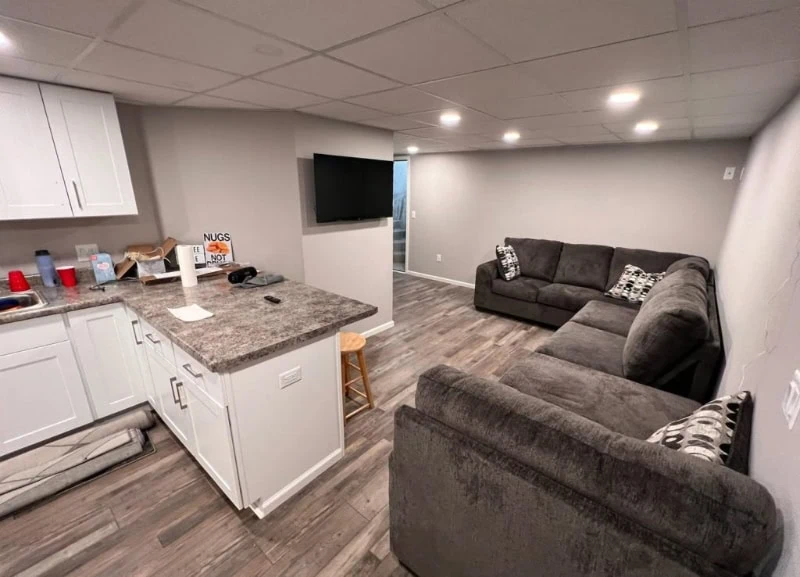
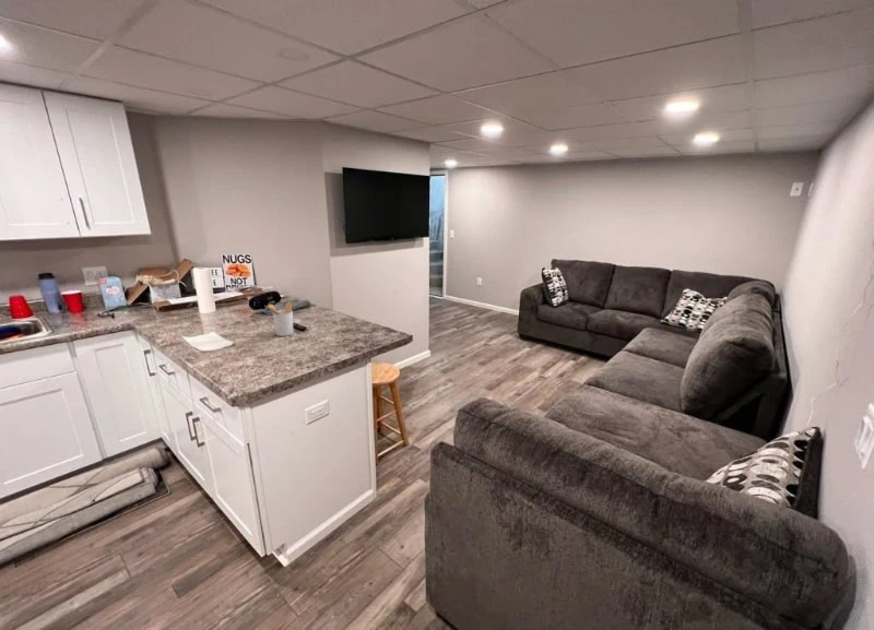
+ utensil holder [265,301,294,337]
